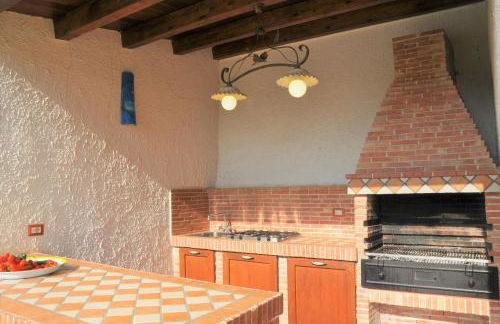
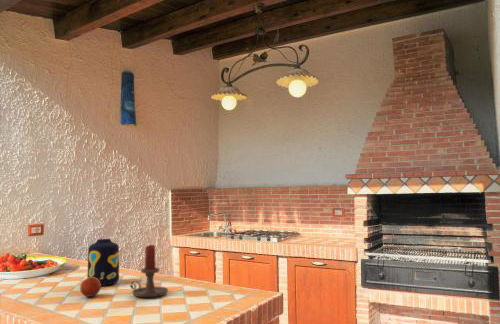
+ vase [86,238,120,287]
+ fruit [79,277,102,298]
+ candle holder [130,244,169,298]
